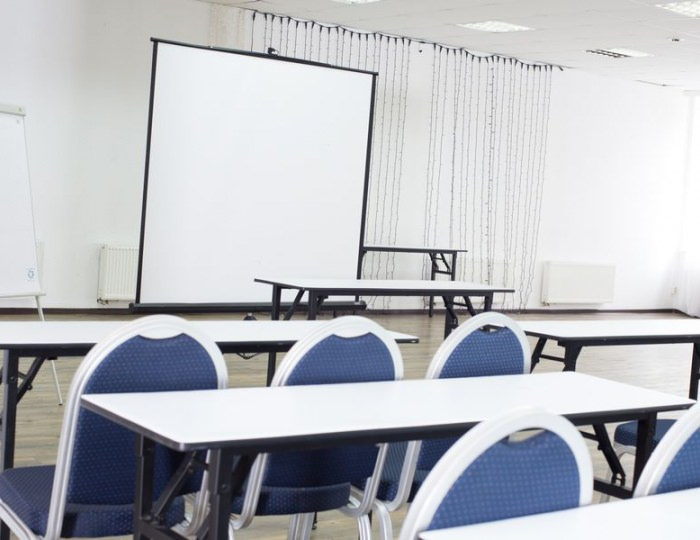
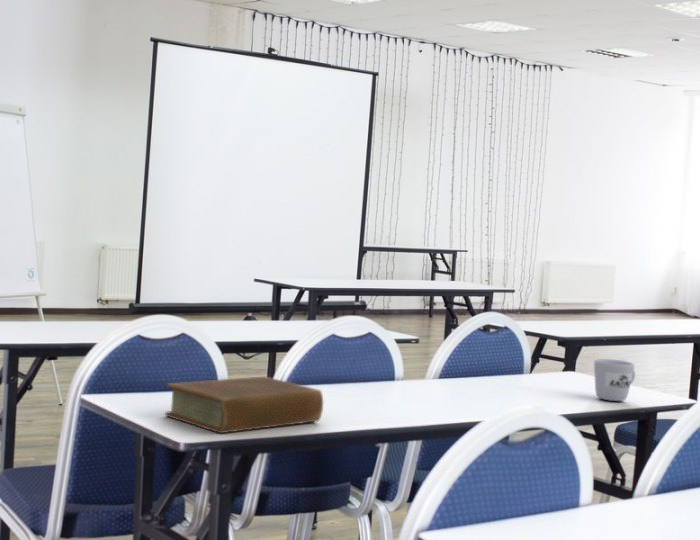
+ book [164,375,324,434]
+ coffee cup [593,358,636,402]
